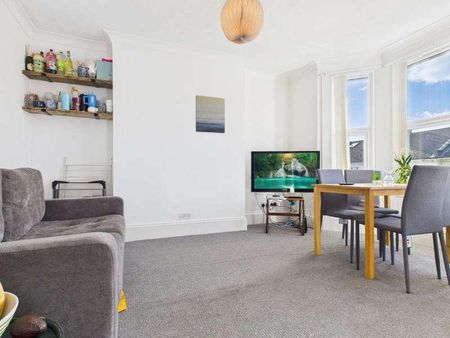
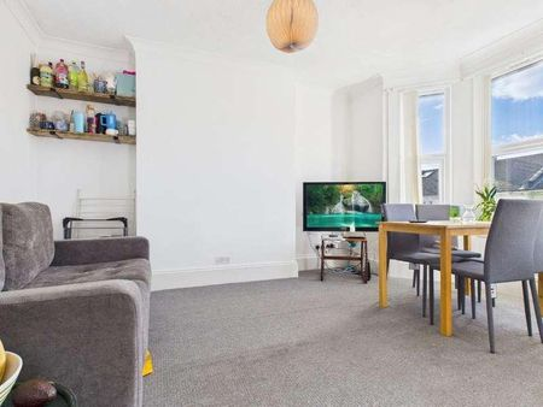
- wall art [195,94,226,134]
